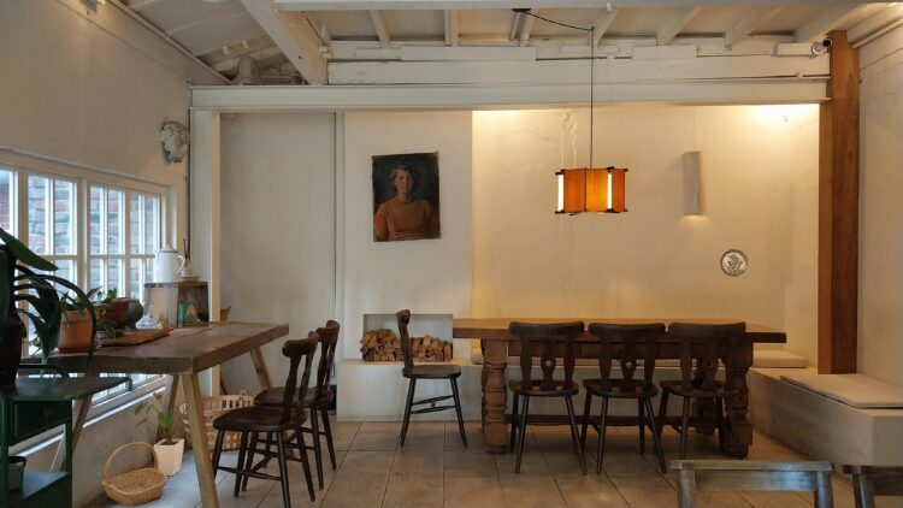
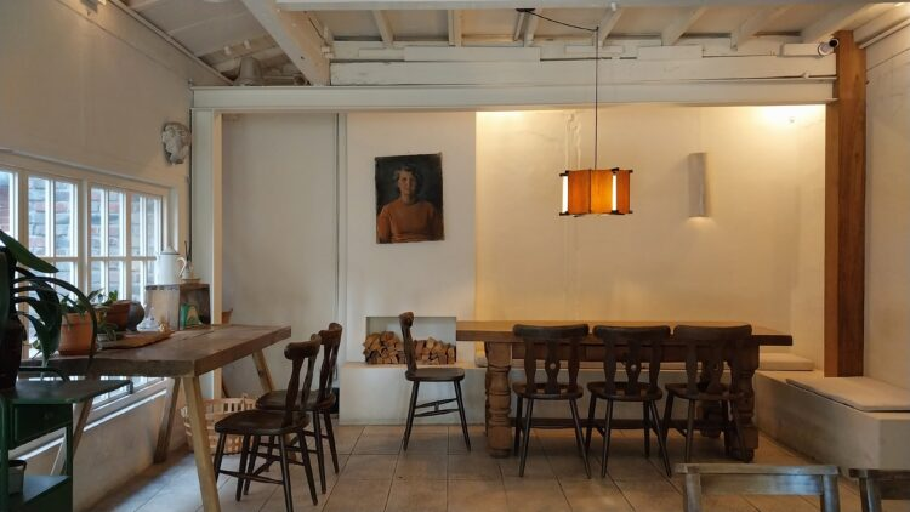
- basket [101,441,169,508]
- house plant [131,391,188,477]
- decorative plate [719,248,749,278]
